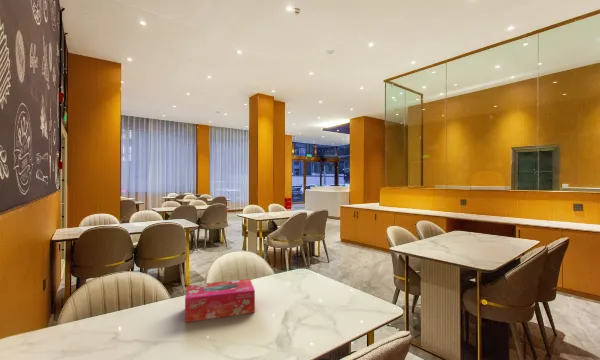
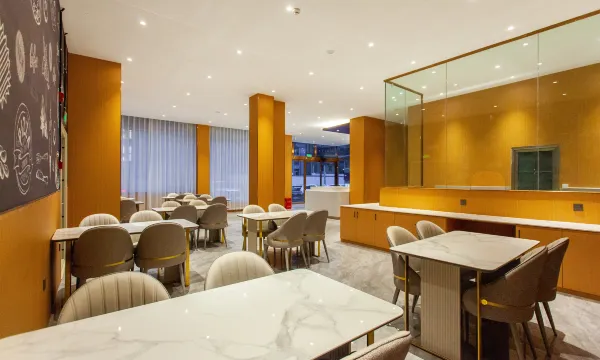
- tissue box [184,278,256,323]
